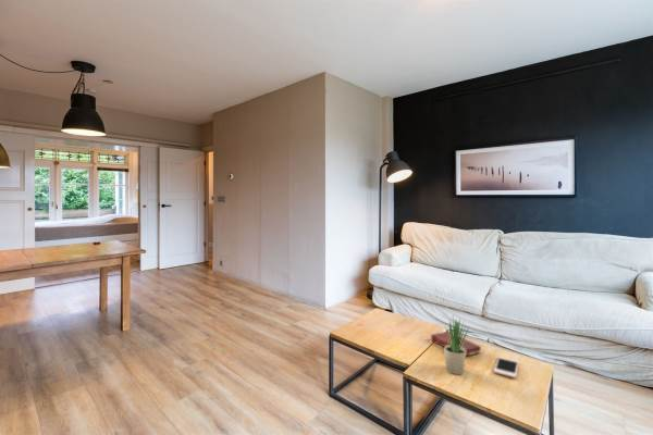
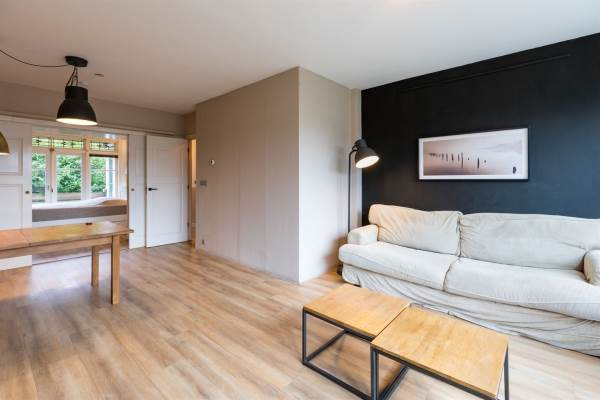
- cell phone [493,356,520,380]
- potted plant [443,315,470,375]
- book [430,331,482,357]
